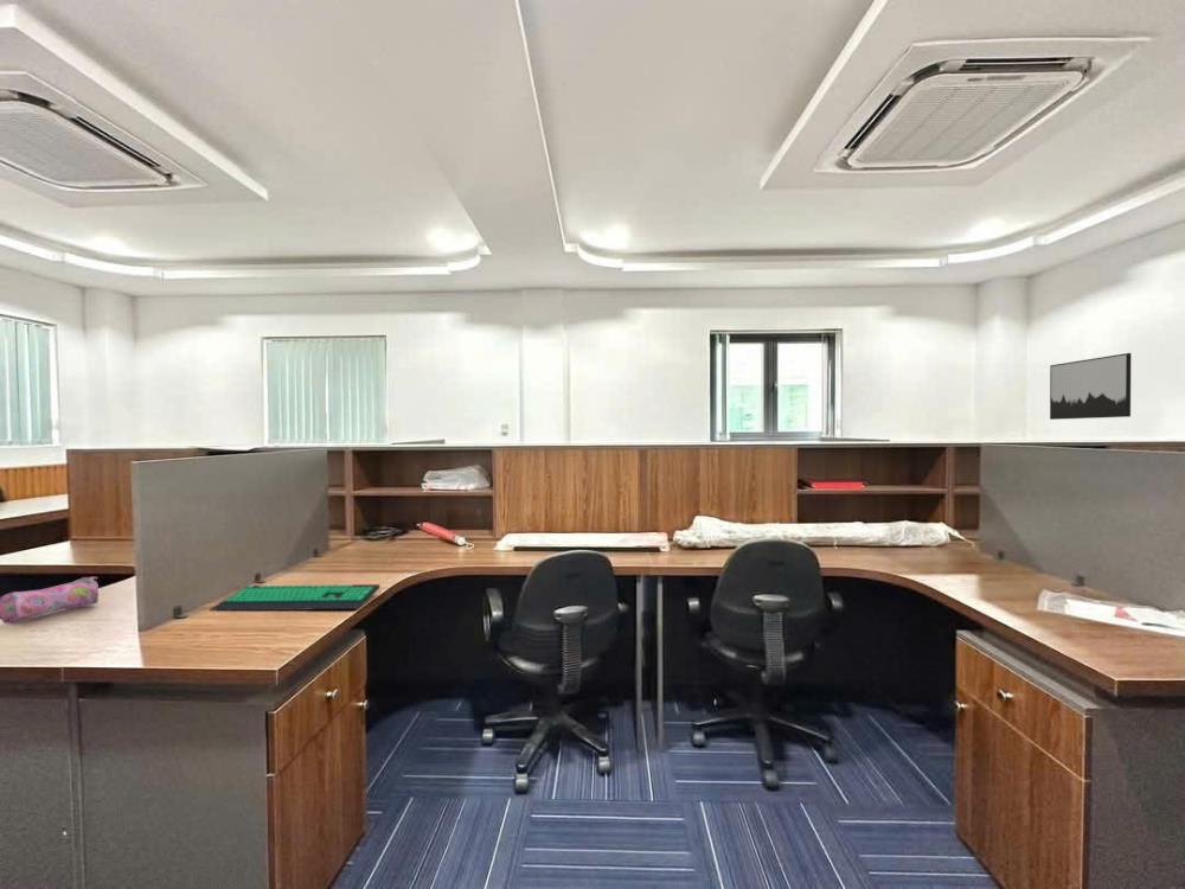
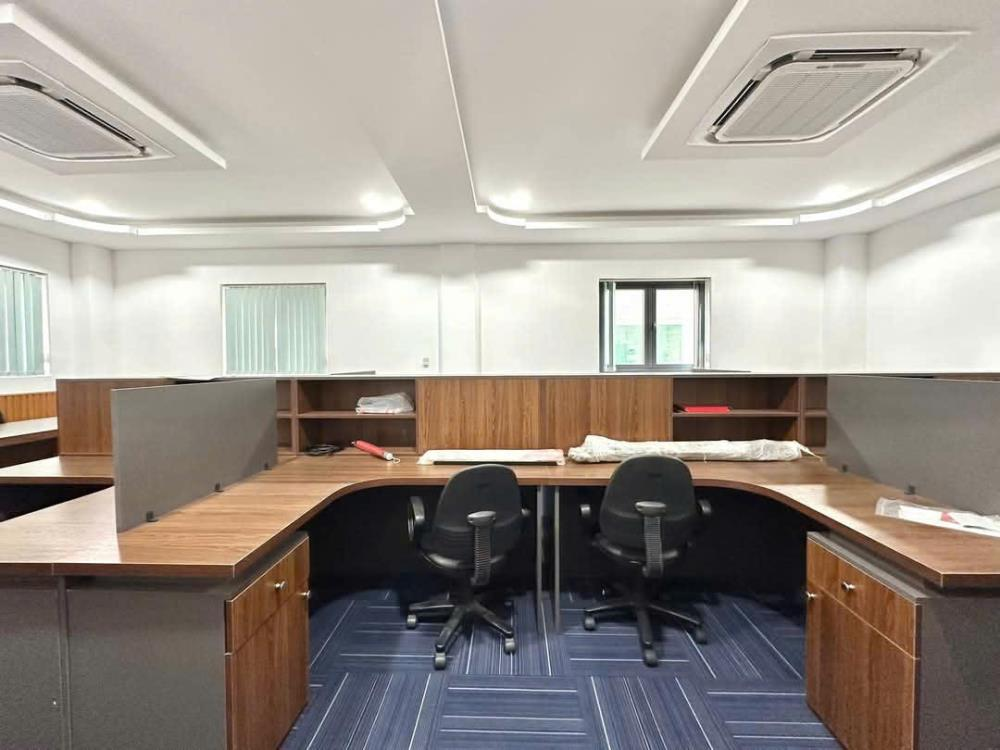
- computer keyboard [209,583,382,612]
- pencil case [0,576,100,625]
- wall art [1049,352,1132,421]
